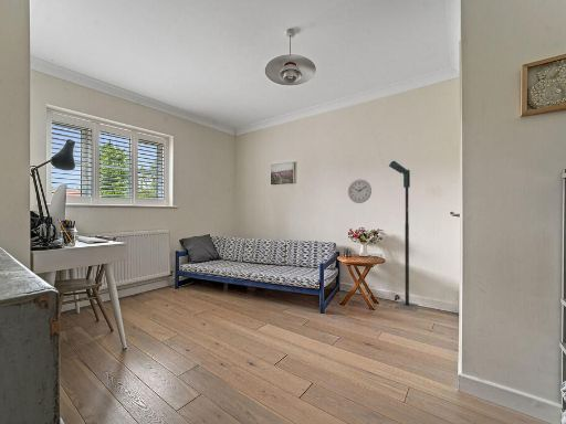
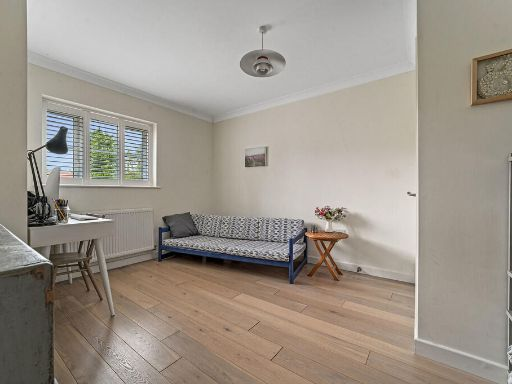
- wall clock [347,179,373,204]
- floor lamp [388,160,419,311]
